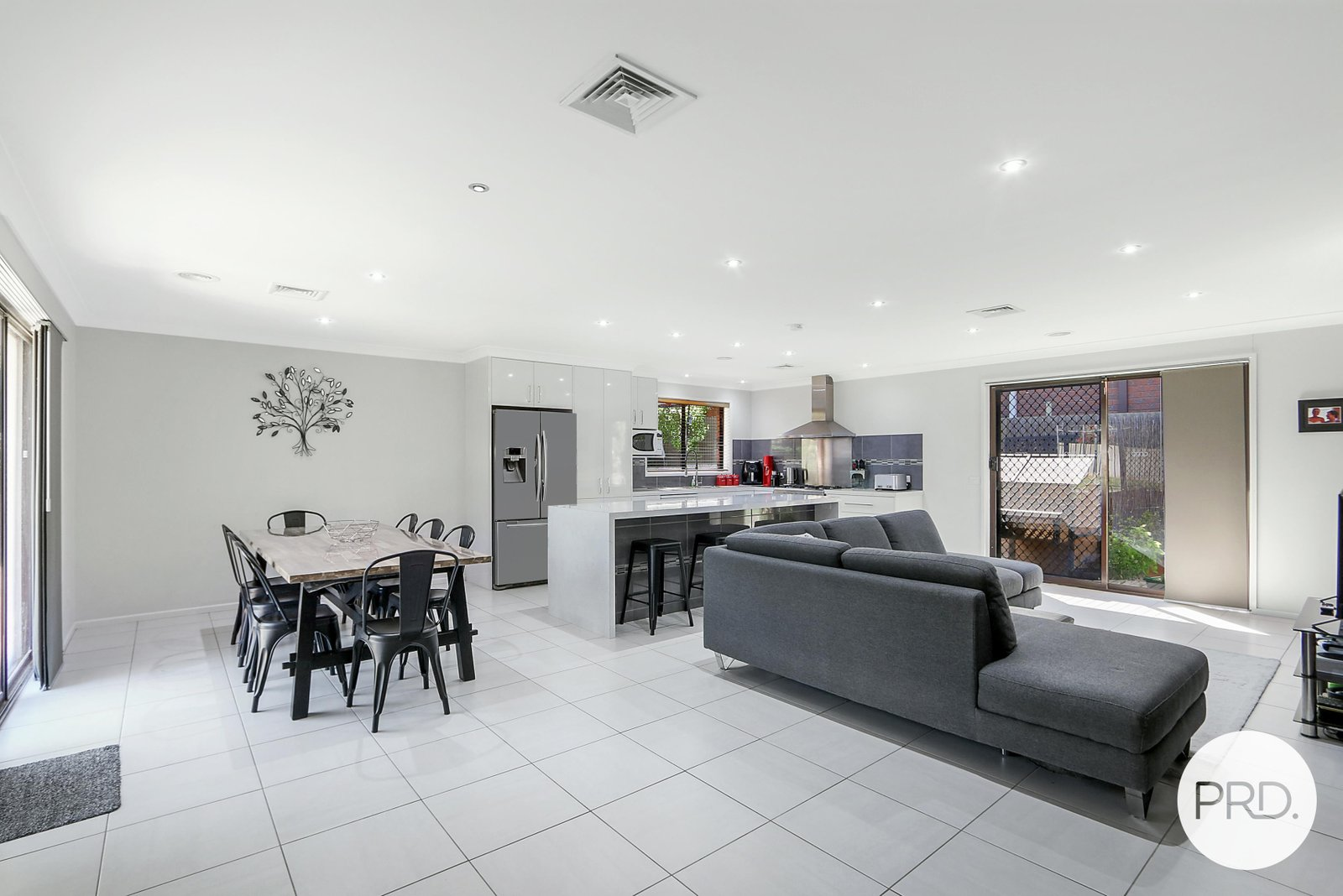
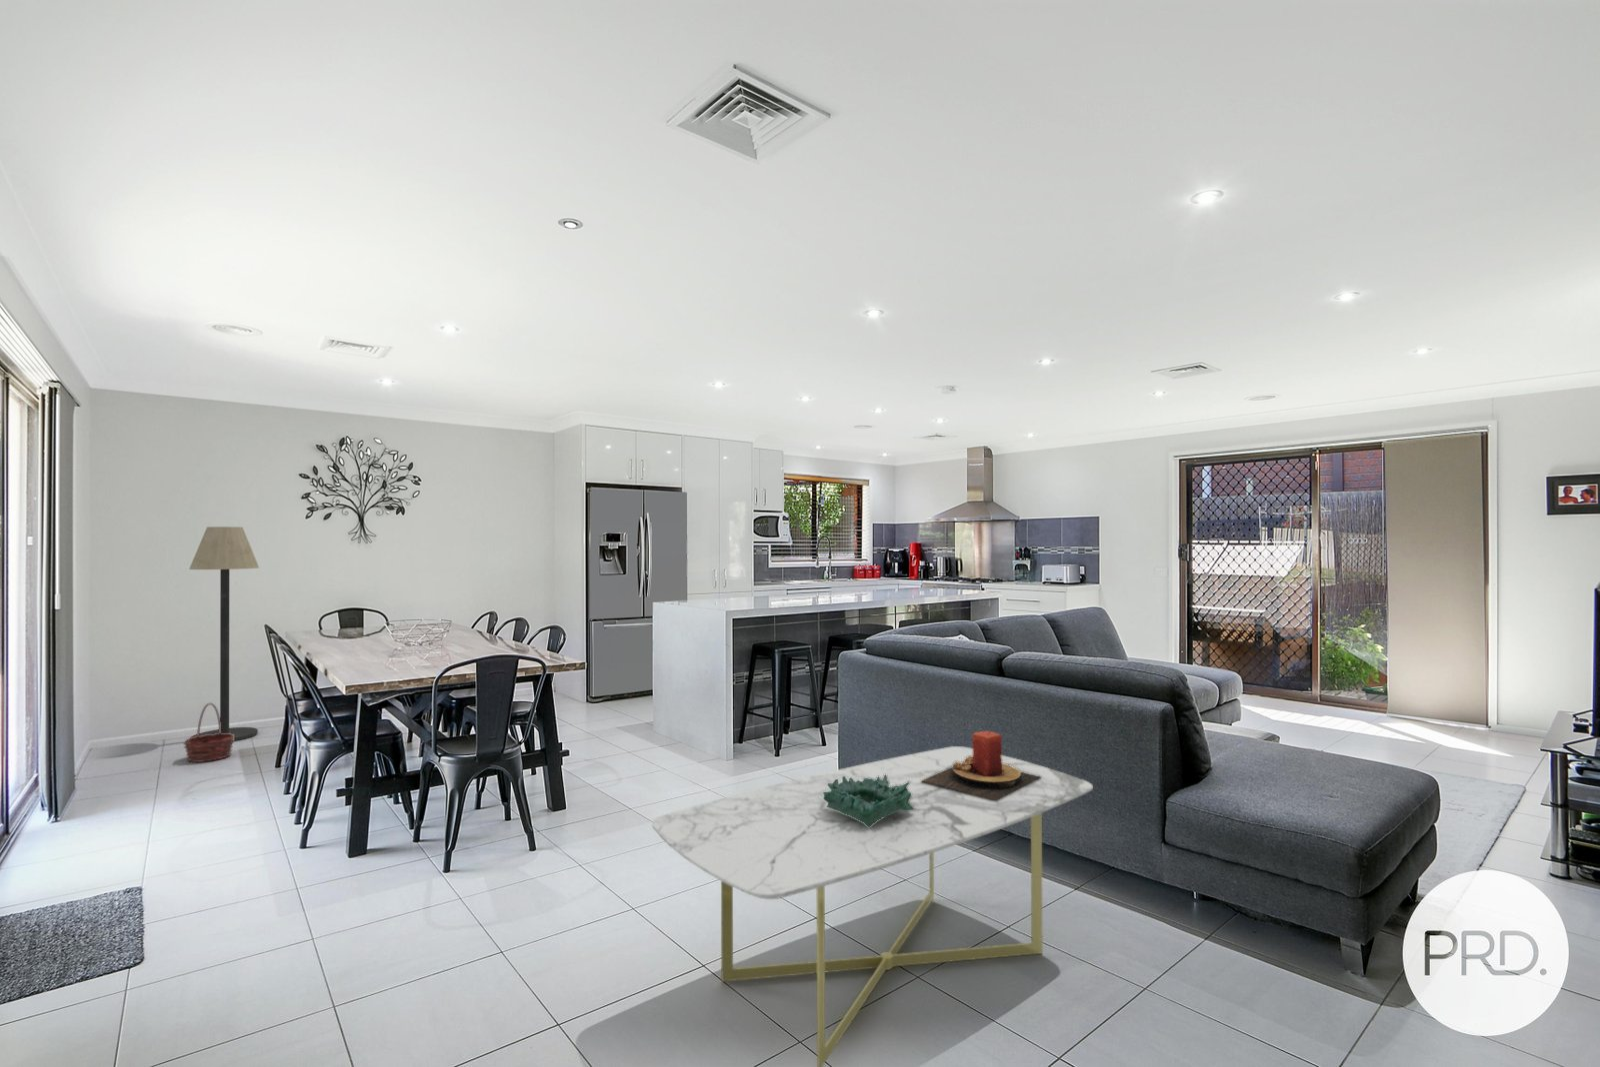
+ coffee table [650,745,1094,1067]
+ decorative bowl [822,774,914,828]
+ basket [182,703,234,763]
+ candle [921,729,1042,801]
+ floor lamp [188,525,260,742]
